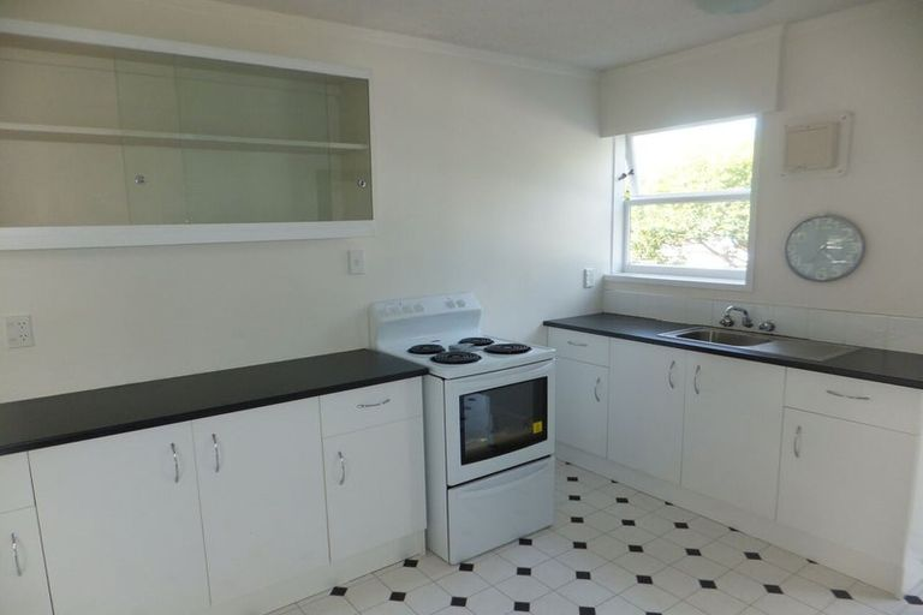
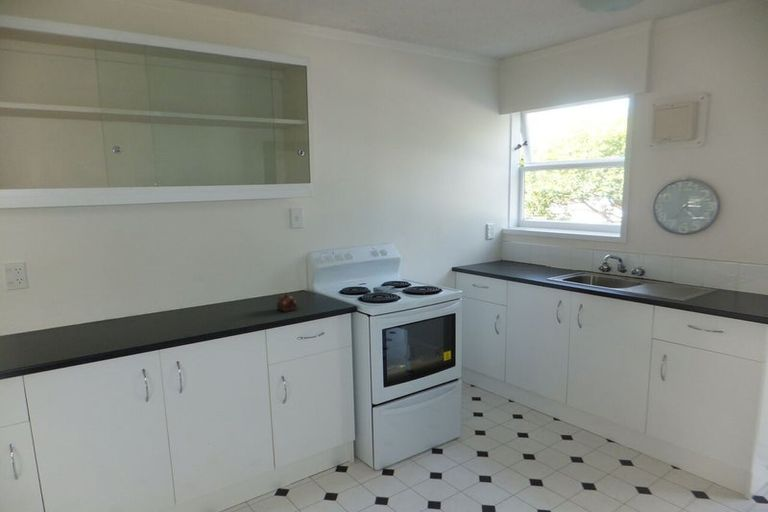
+ teapot [276,292,298,312]
